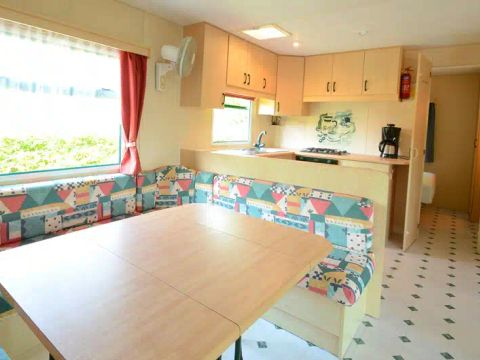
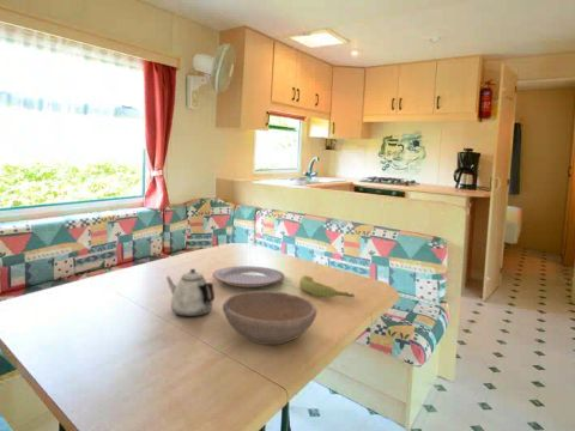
+ banana [298,274,356,298]
+ bowl [222,290,317,346]
+ teapot [165,268,216,317]
+ plate [211,265,285,289]
